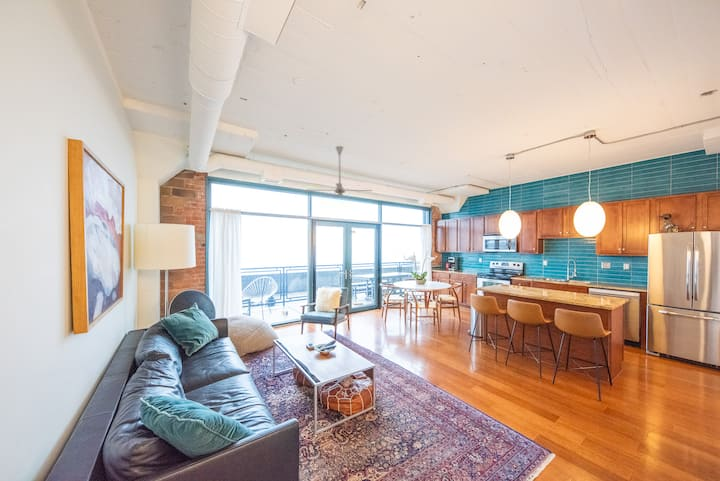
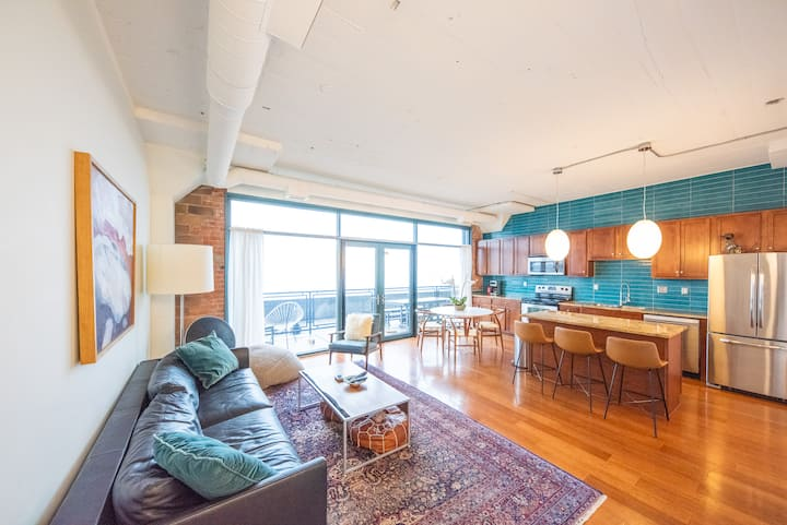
- ceiling fan [306,145,373,197]
